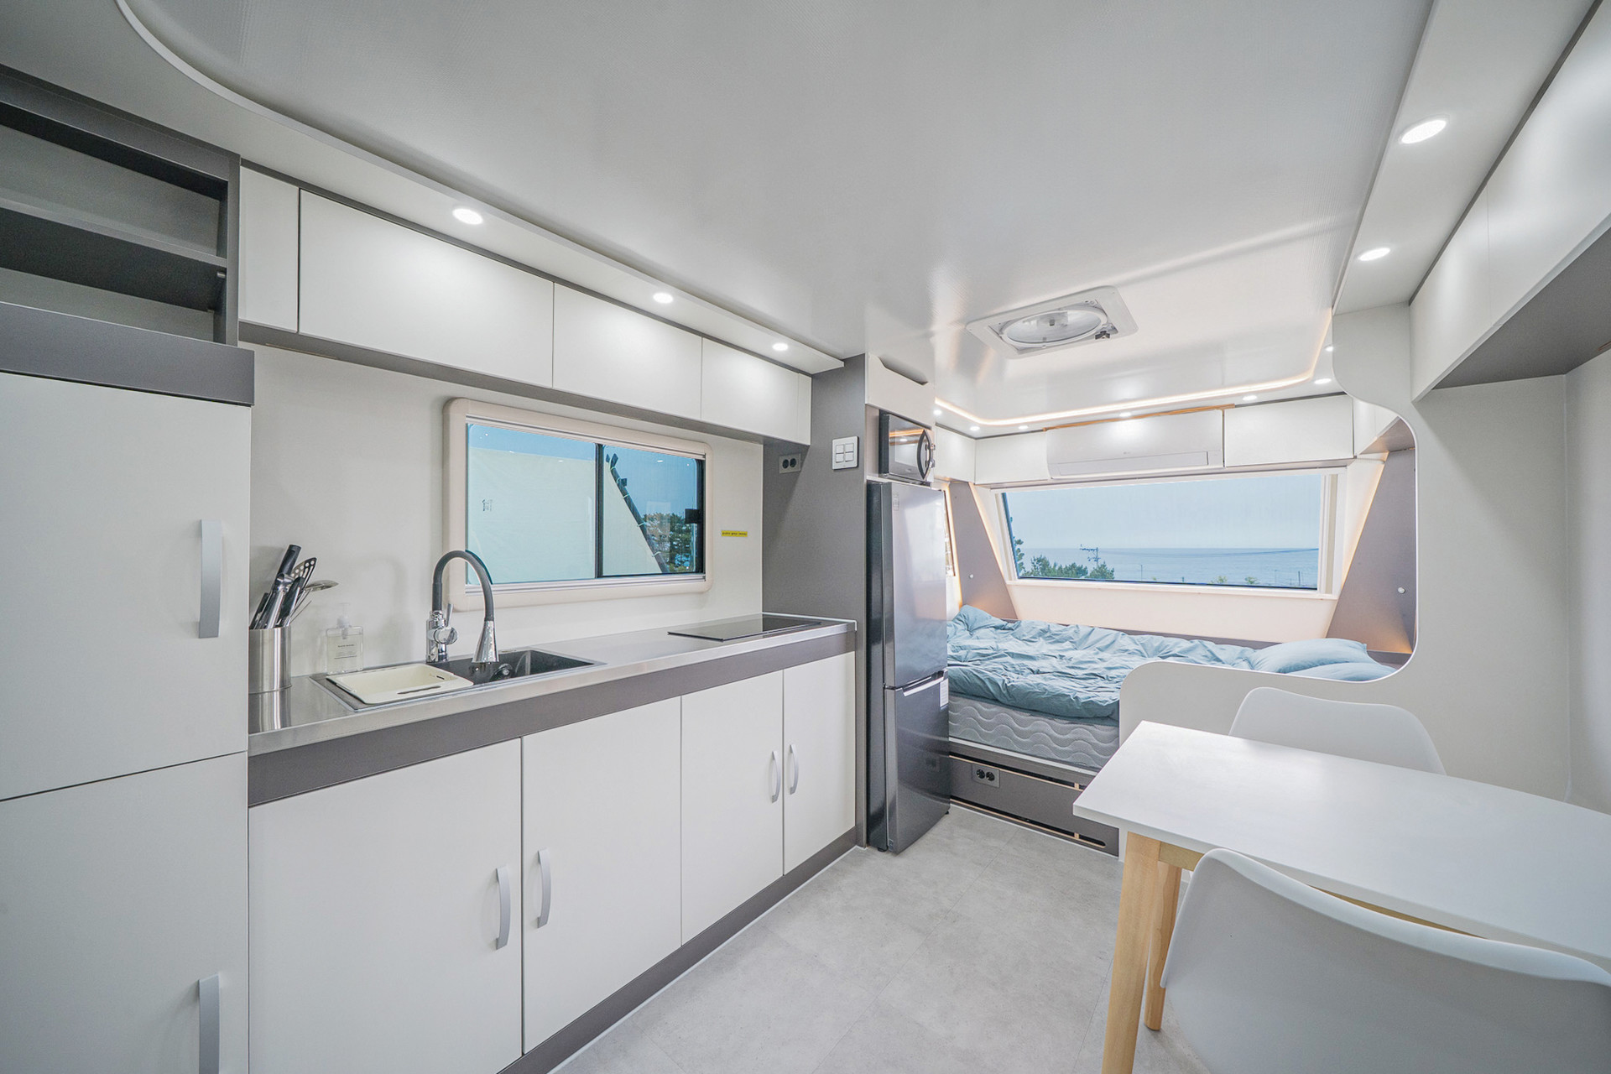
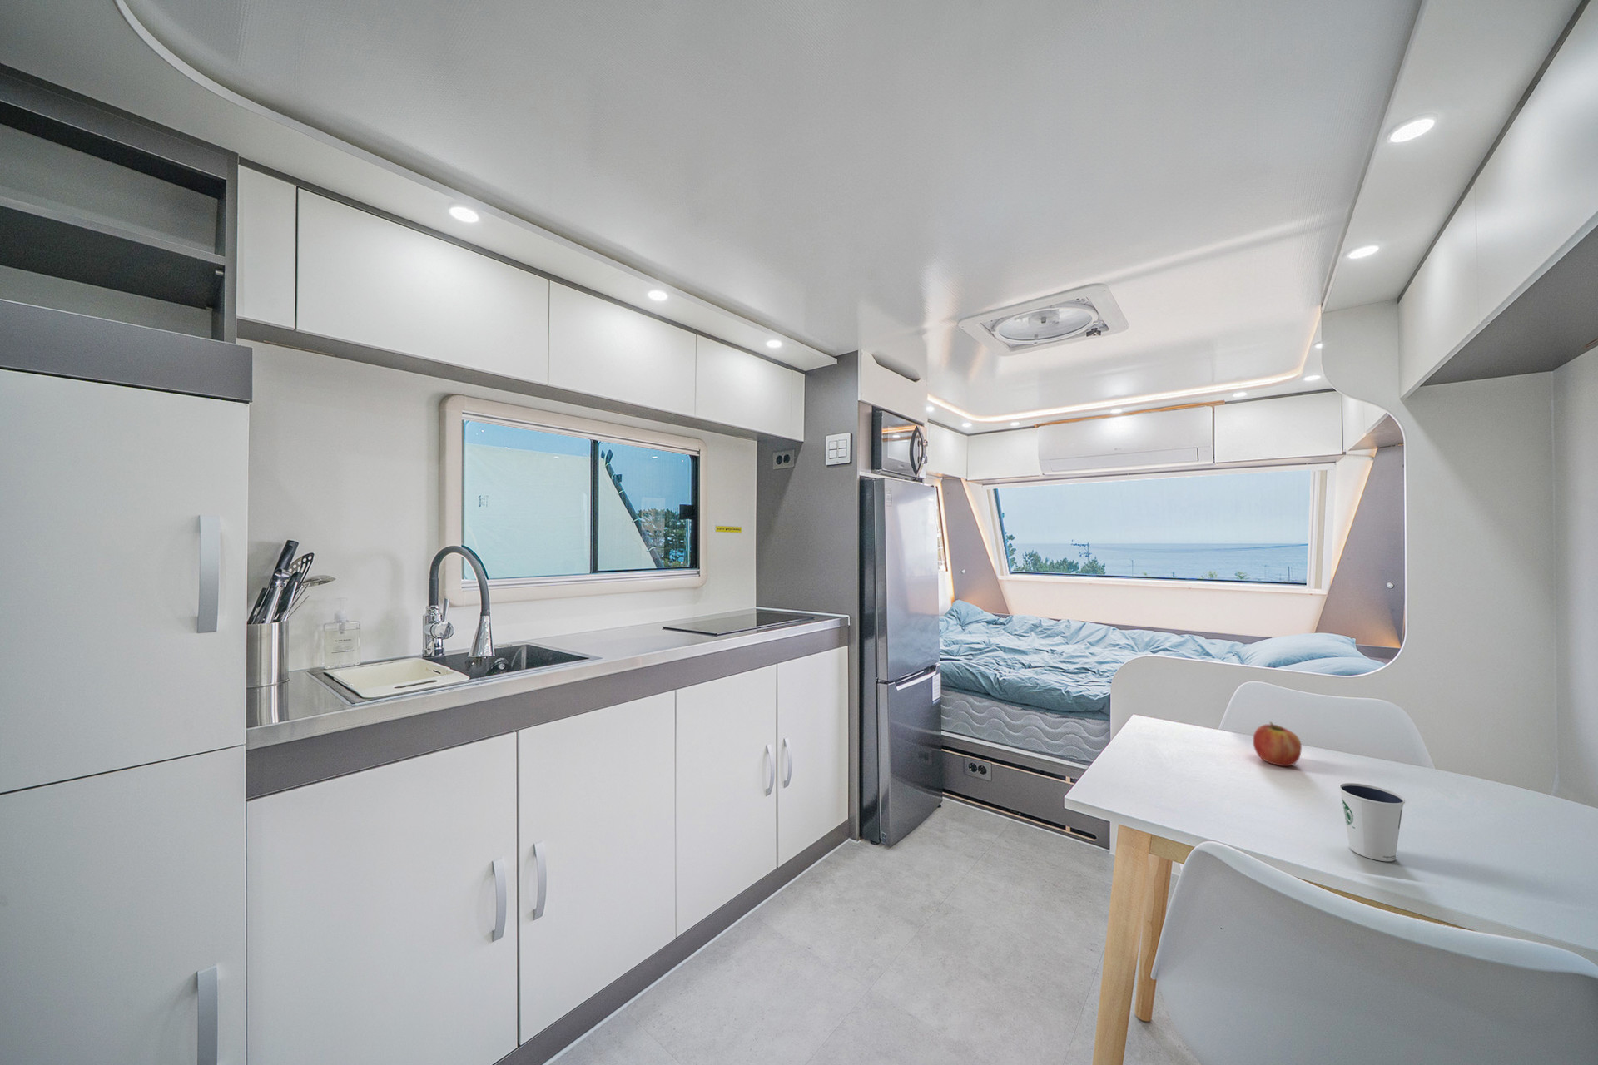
+ dixie cup [1339,782,1405,862]
+ fruit [1253,721,1303,767]
